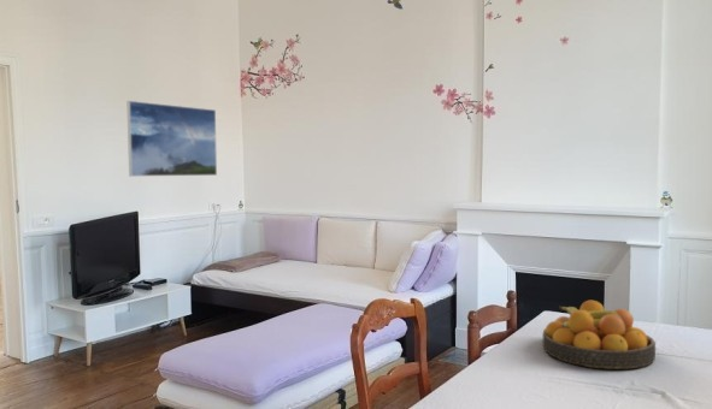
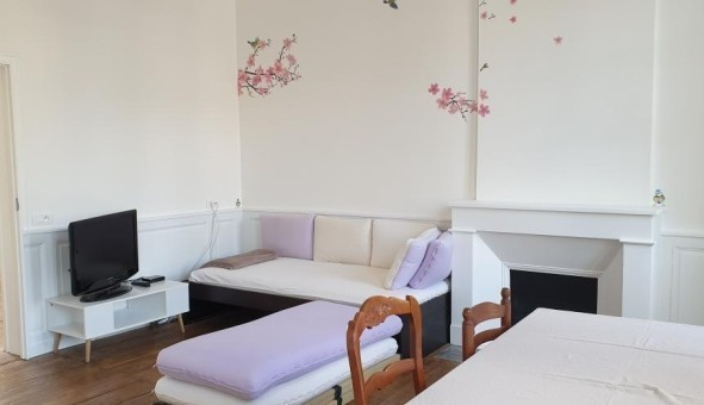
- fruit bowl [541,300,657,371]
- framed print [126,100,218,178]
